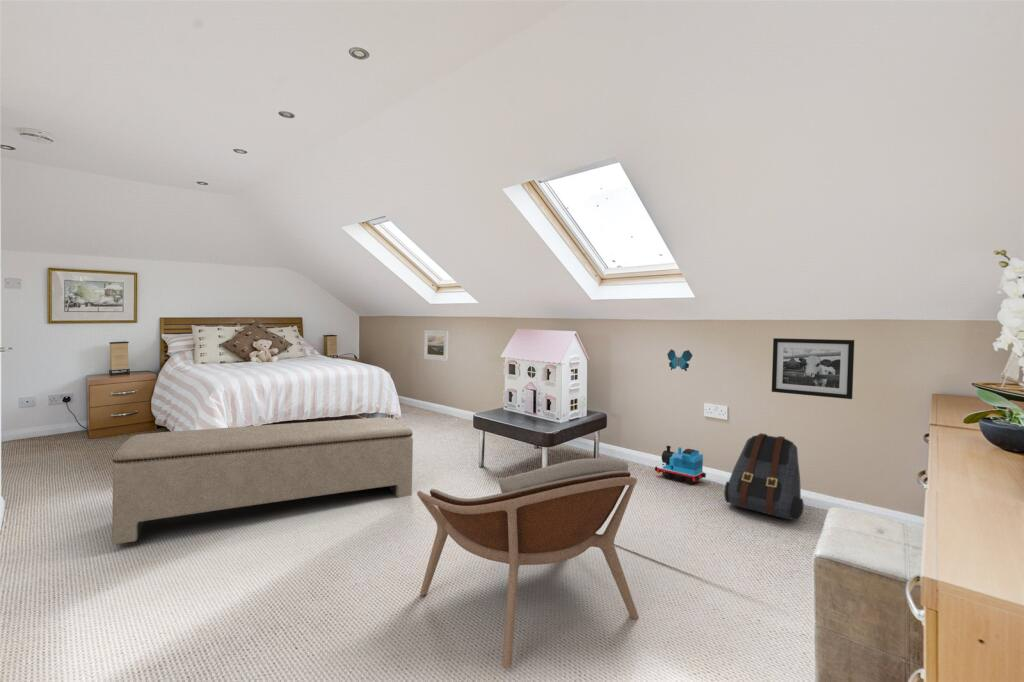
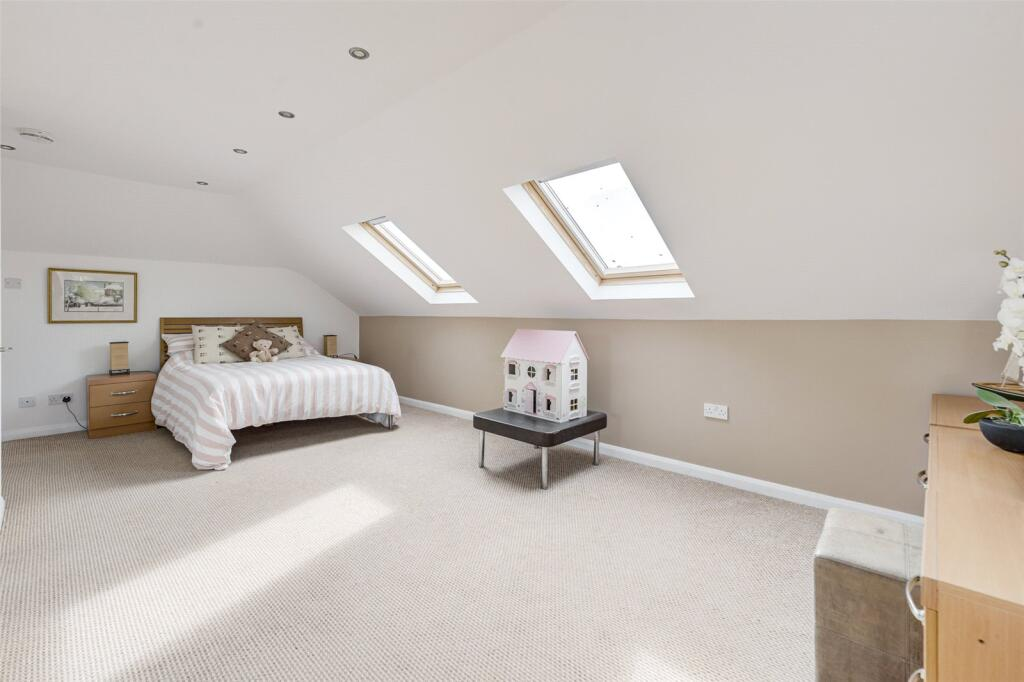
- backpack [723,432,805,521]
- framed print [423,329,450,362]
- picture frame [771,337,855,400]
- armchair [416,457,639,669]
- toy train [654,445,707,484]
- bench [111,416,414,545]
- decorative butterfly [666,348,694,372]
